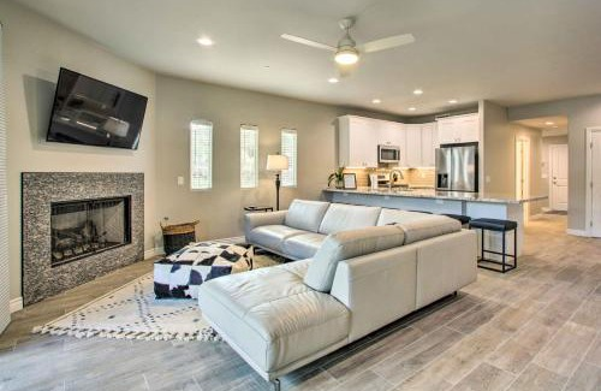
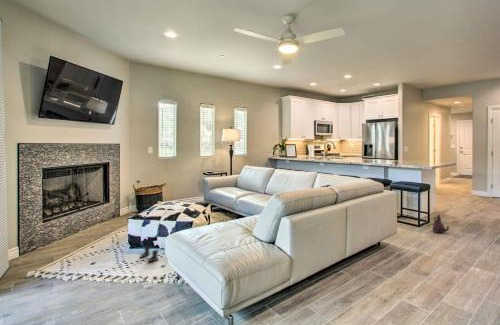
+ plush toy [431,214,450,234]
+ boots [139,245,160,263]
